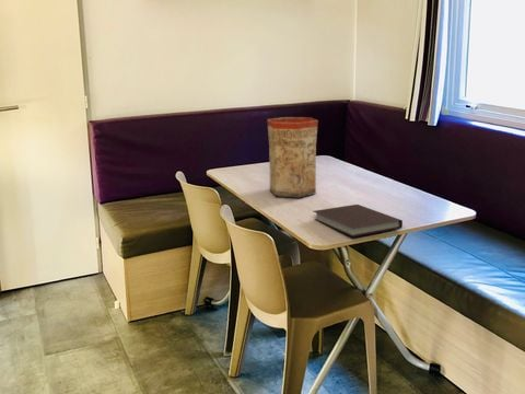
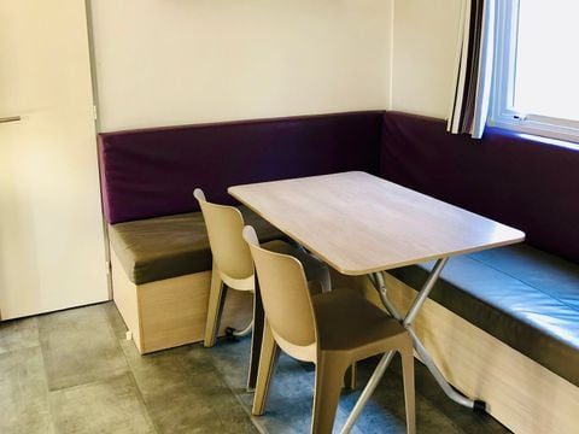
- notebook [313,204,404,237]
- vase [266,116,319,199]
